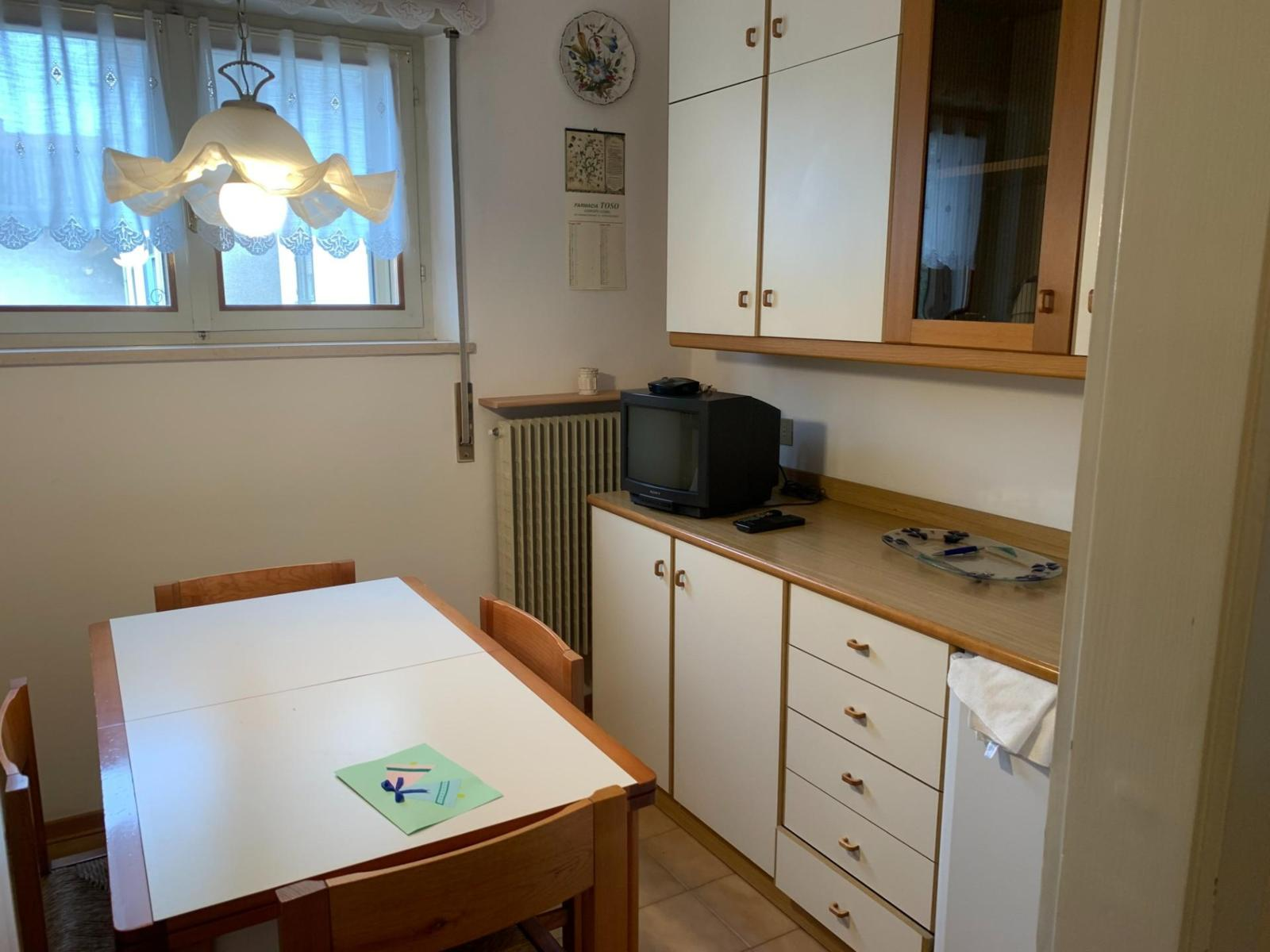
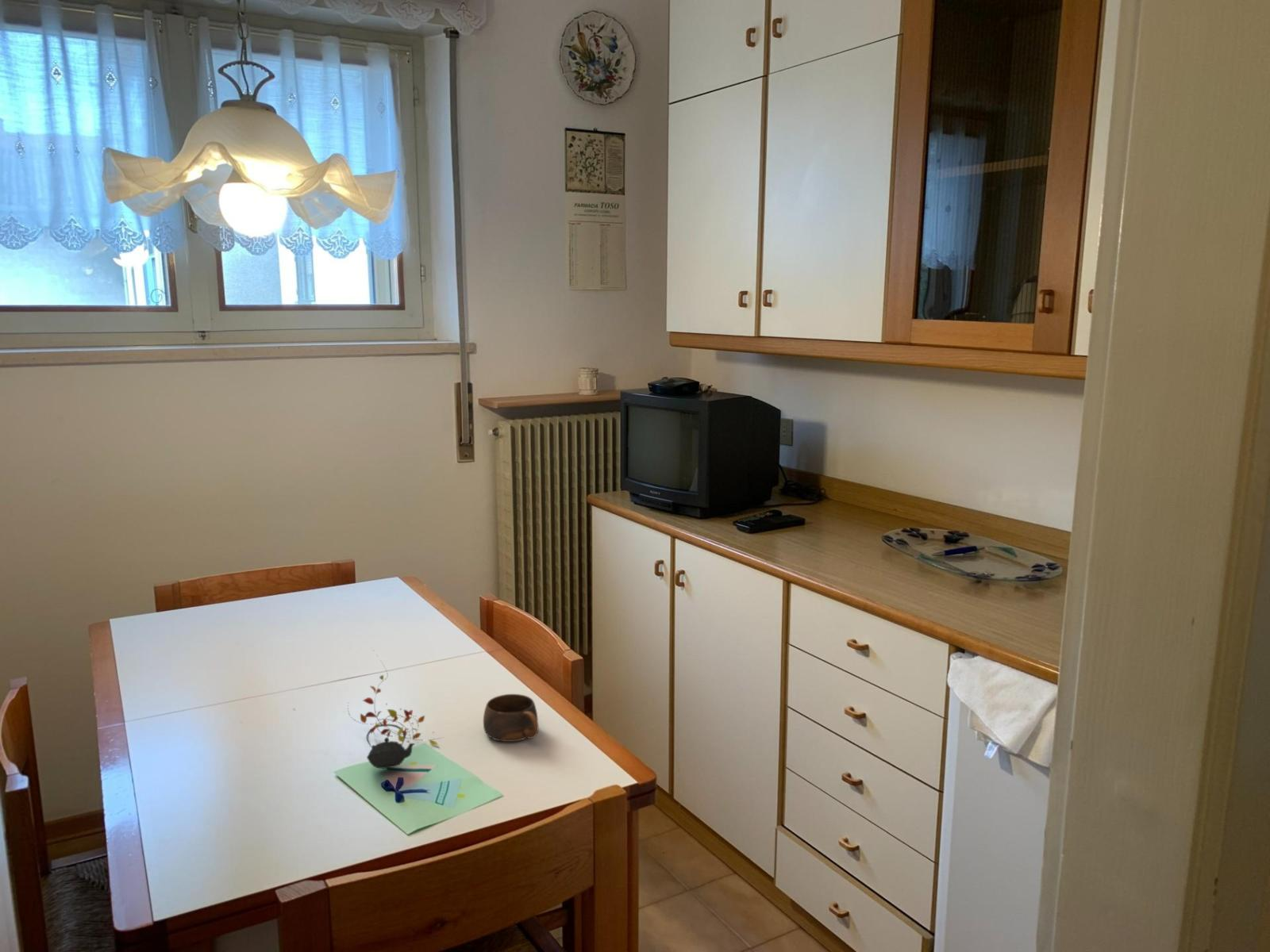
+ cup [483,693,539,743]
+ teapot [347,648,446,770]
